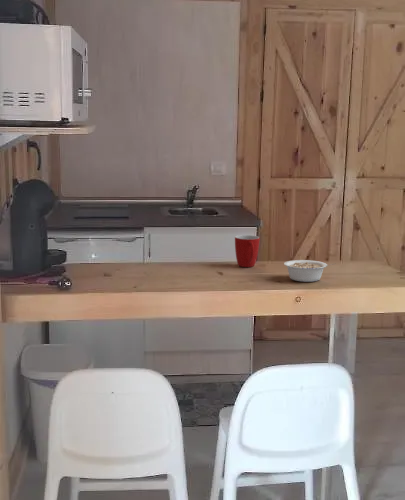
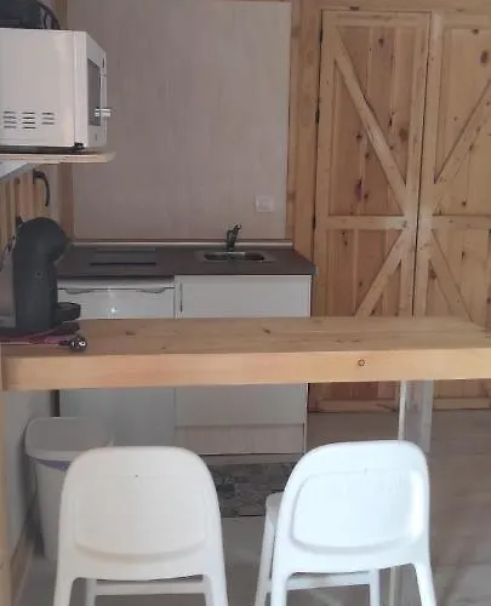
- legume [283,259,337,283]
- mug [234,234,260,268]
